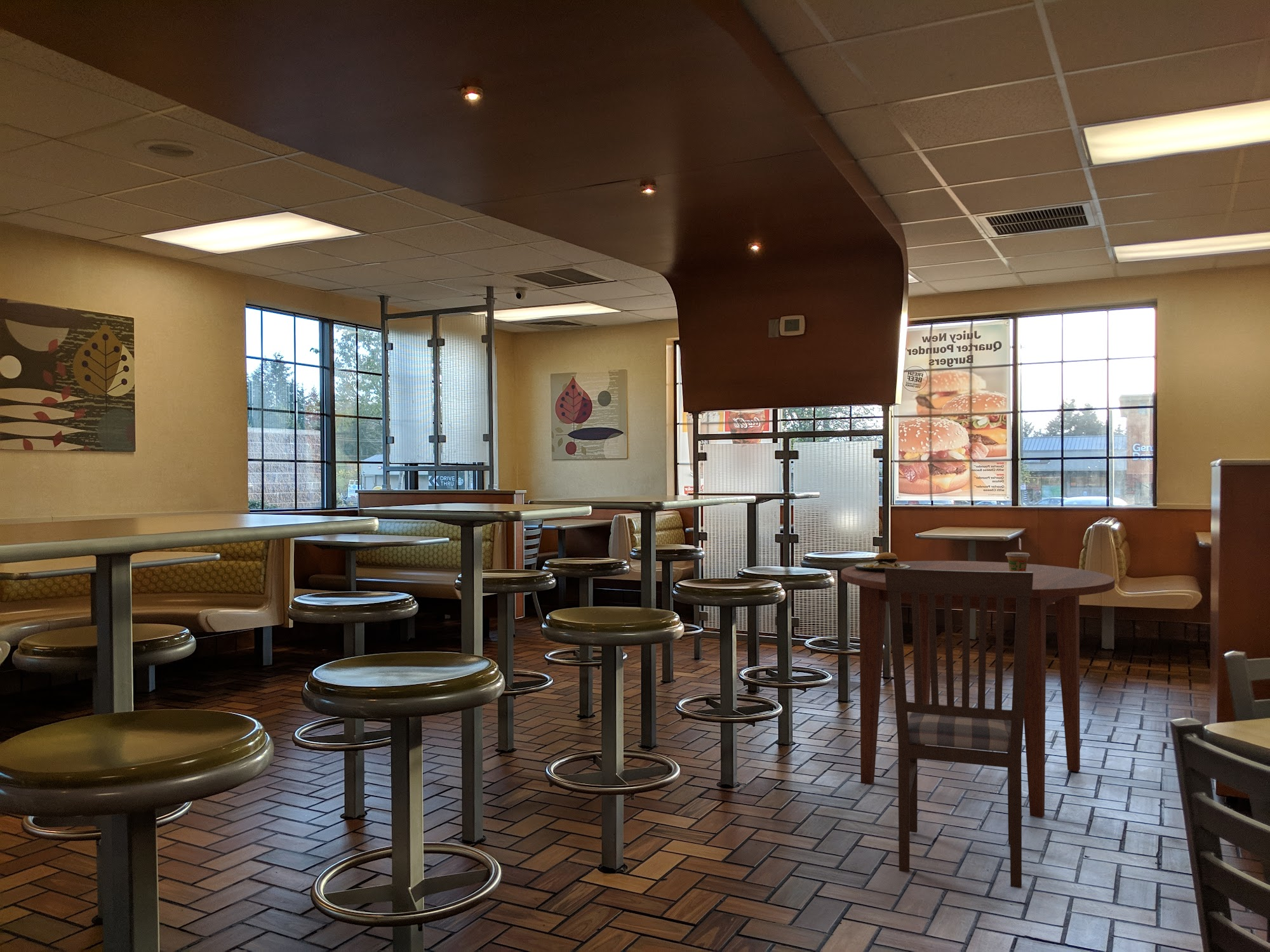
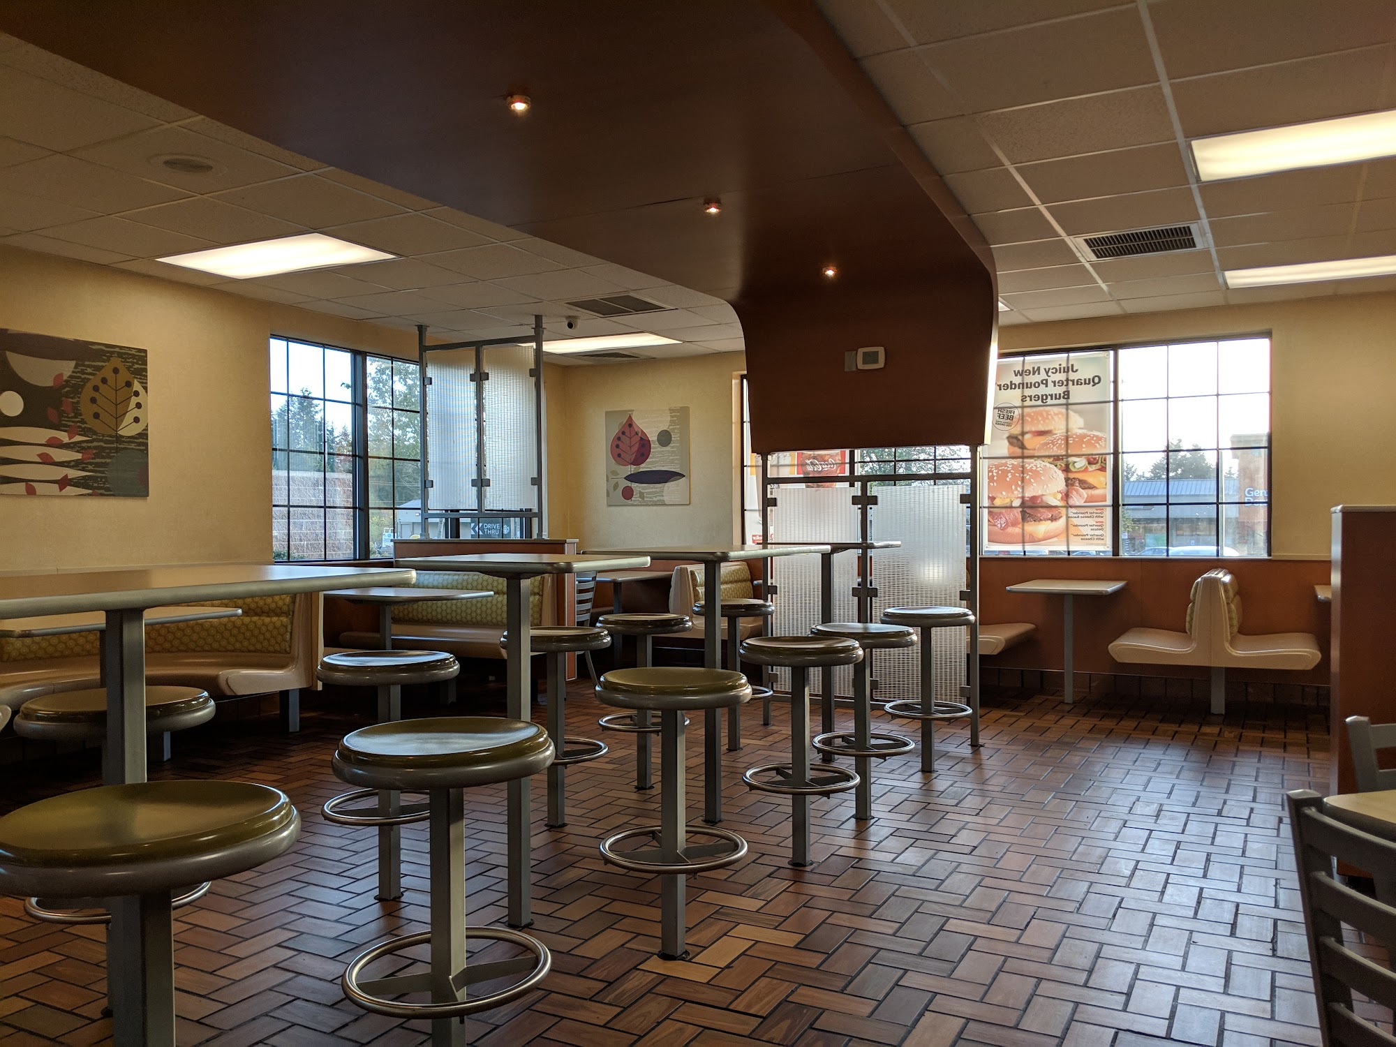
- dining chair [885,567,1033,889]
- beverage cup [1005,537,1031,572]
- dining table [841,560,1116,819]
- burger [855,542,910,572]
